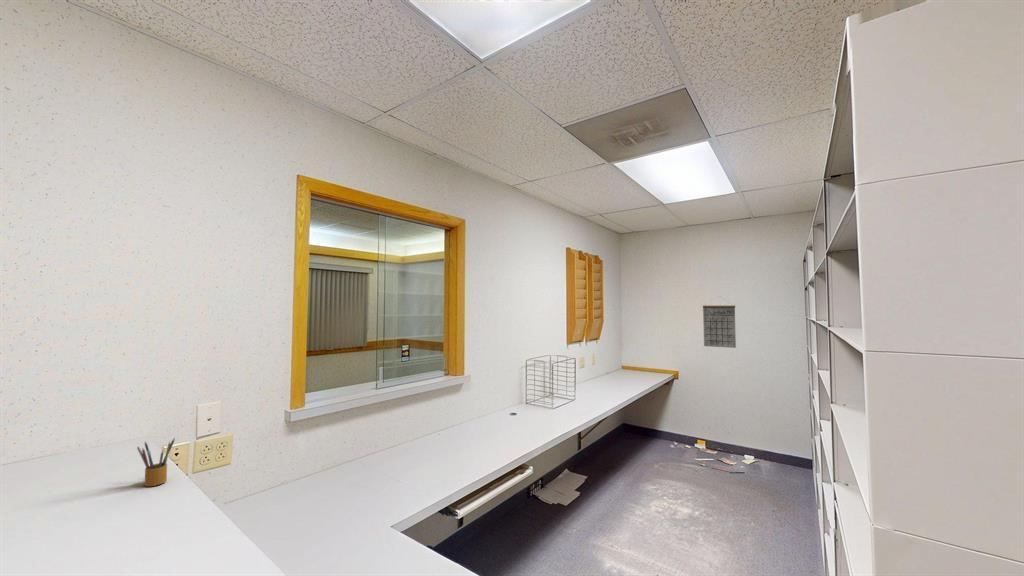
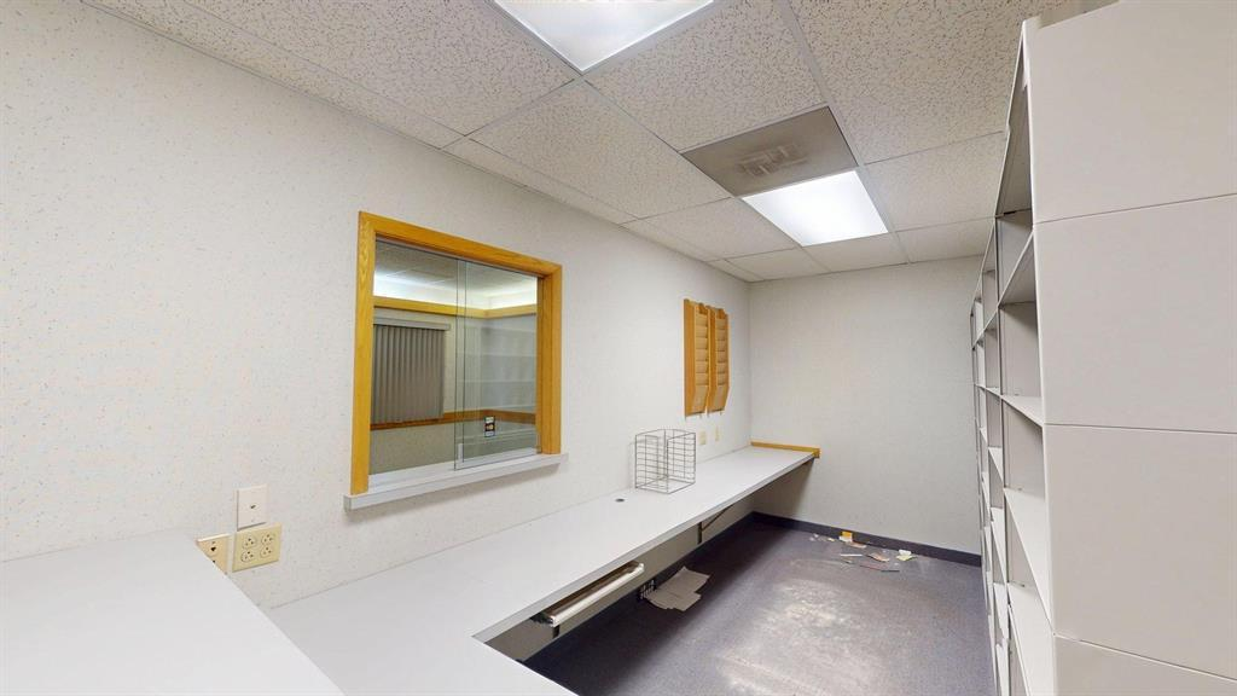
- pencil box [136,437,176,487]
- calendar [702,295,737,349]
